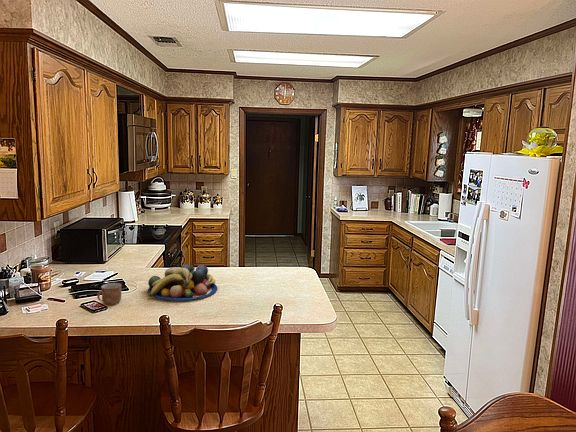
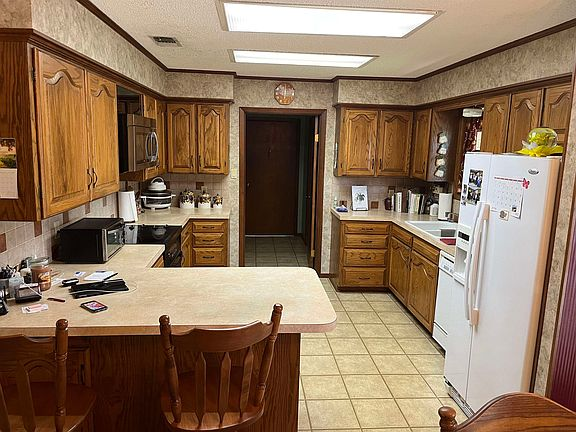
- mug [96,282,123,306]
- fruit bowl [146,263,218,301]
